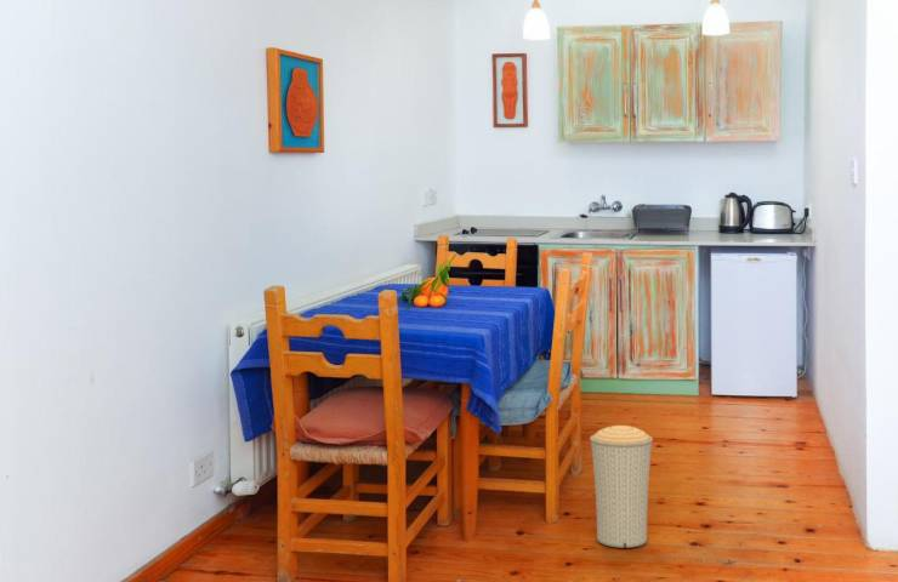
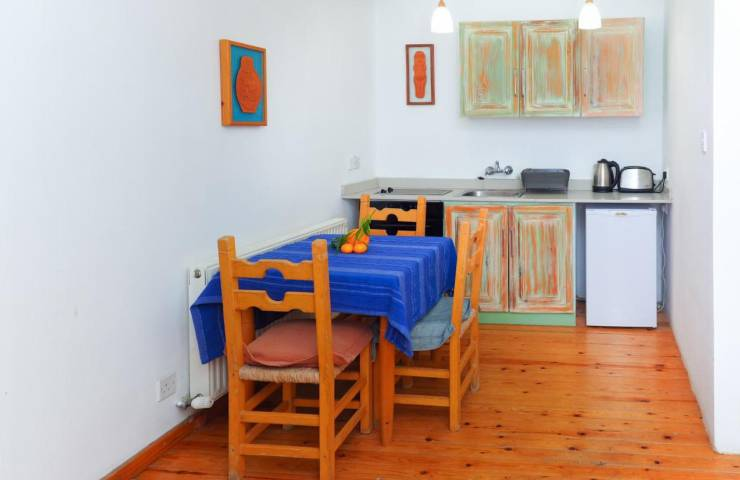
- trash can [589,424,654,549]
